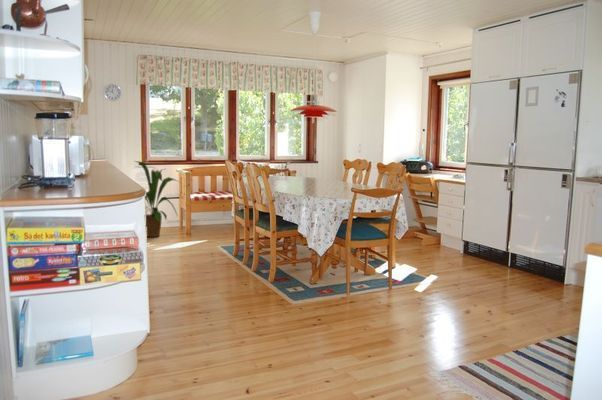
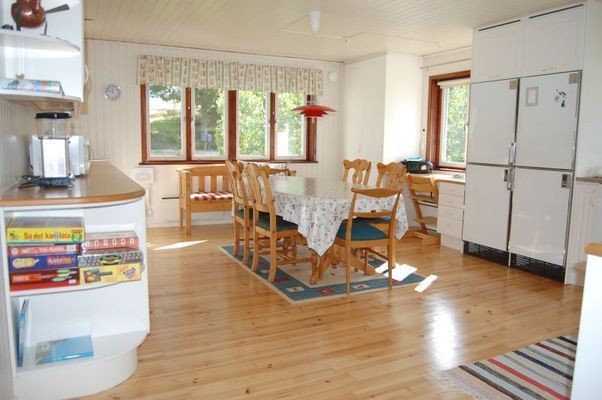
- house plant [133,160,182,238]
